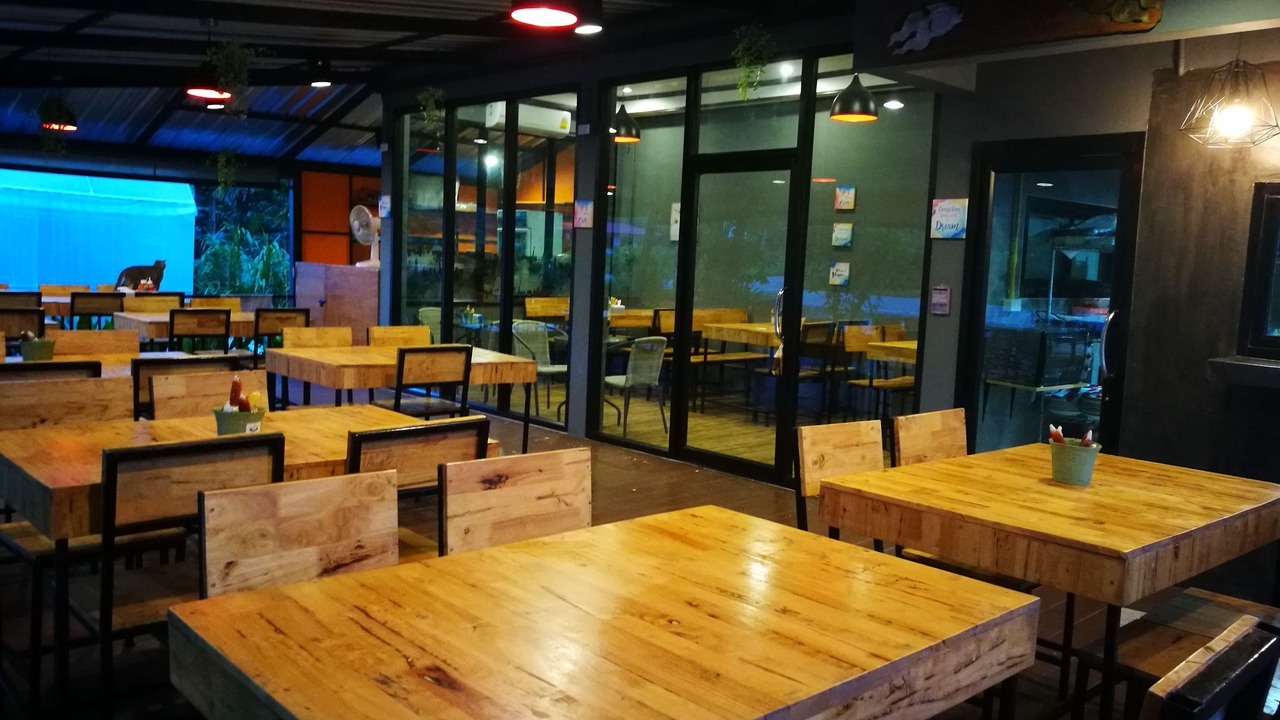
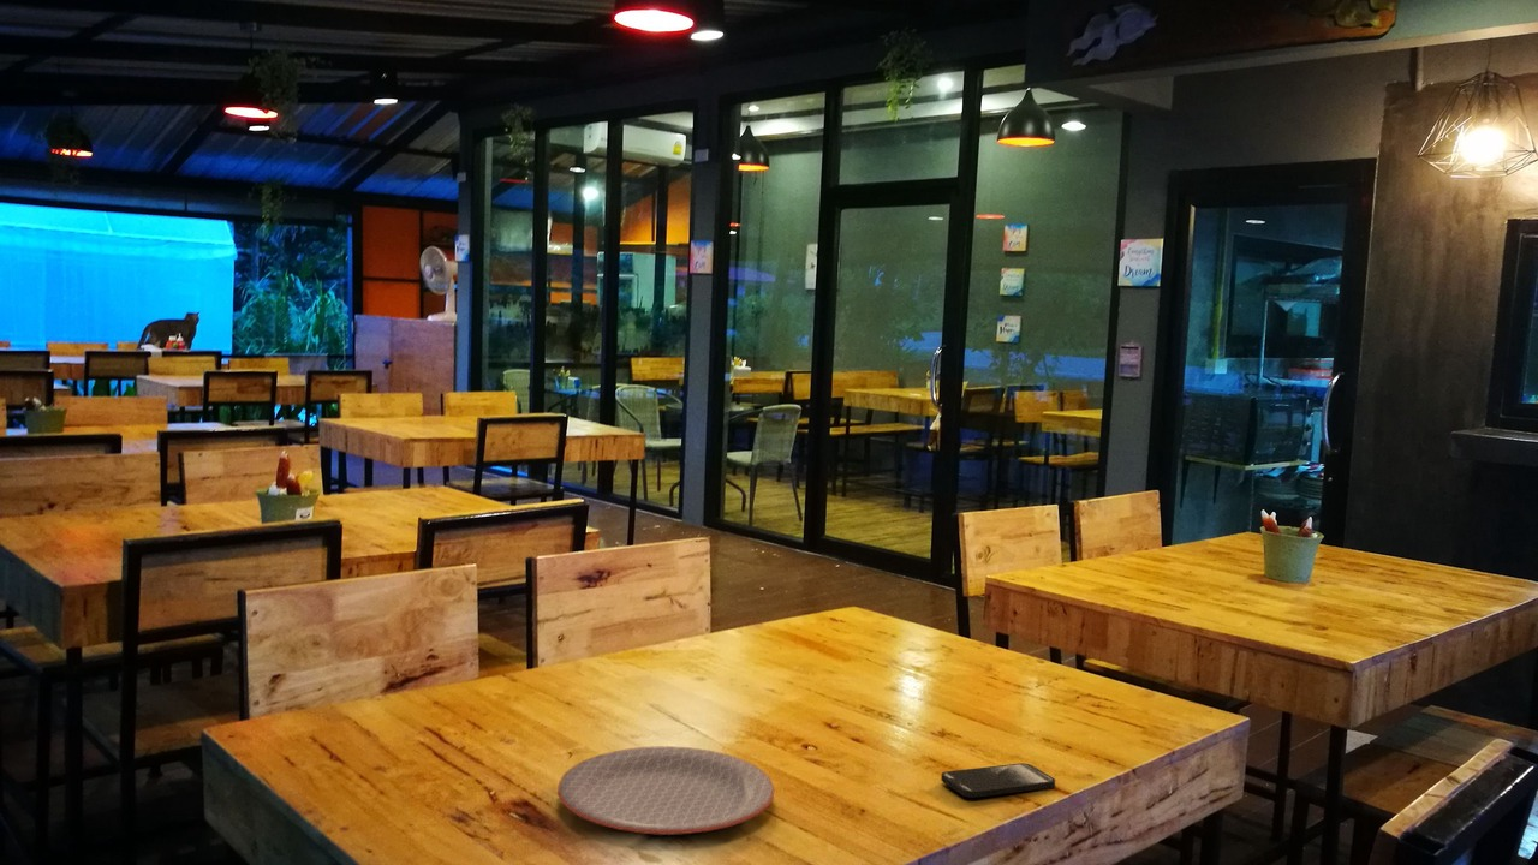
+ smartphone [940,762,1056,799]
+ plate [556,745,775,836]
